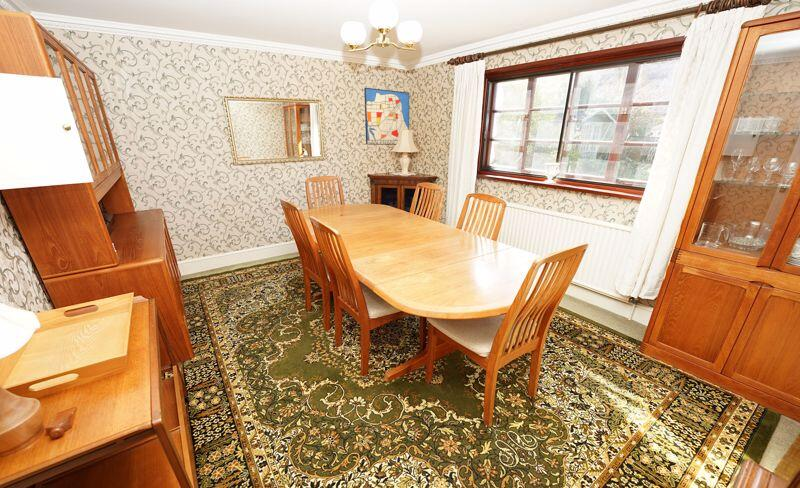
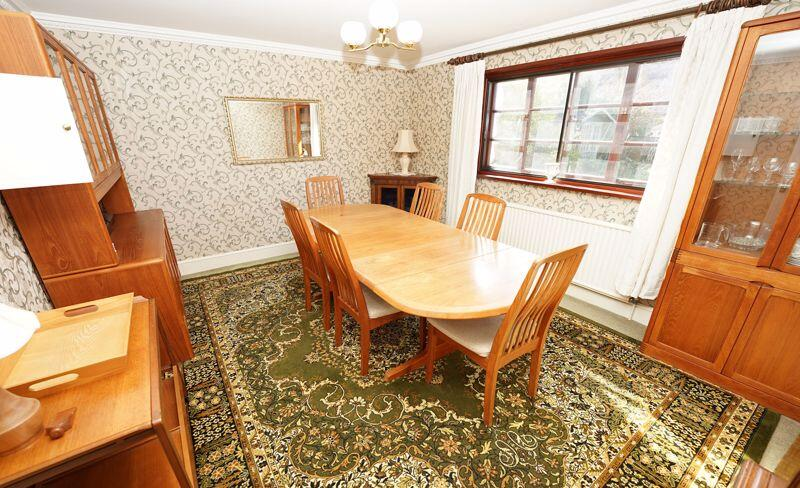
- wall art [363,87,410,146]
